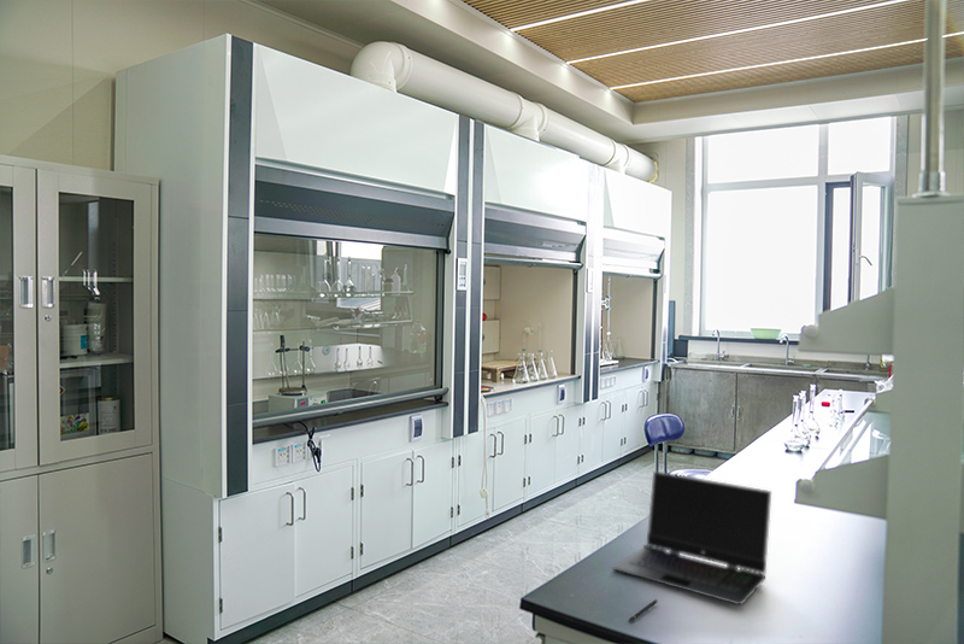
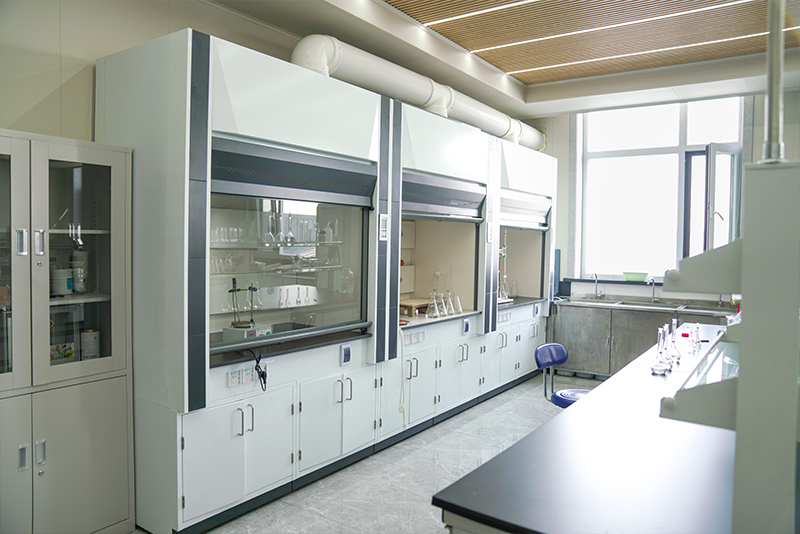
- laptop computer [612,470,772,605]
- pen [627,598,659,623]
